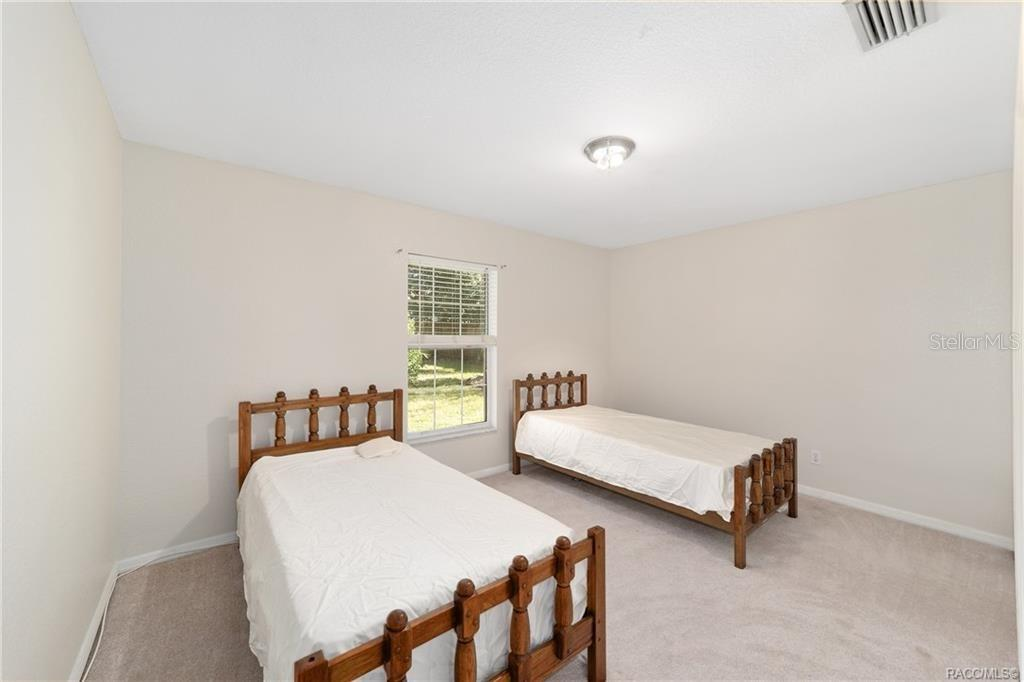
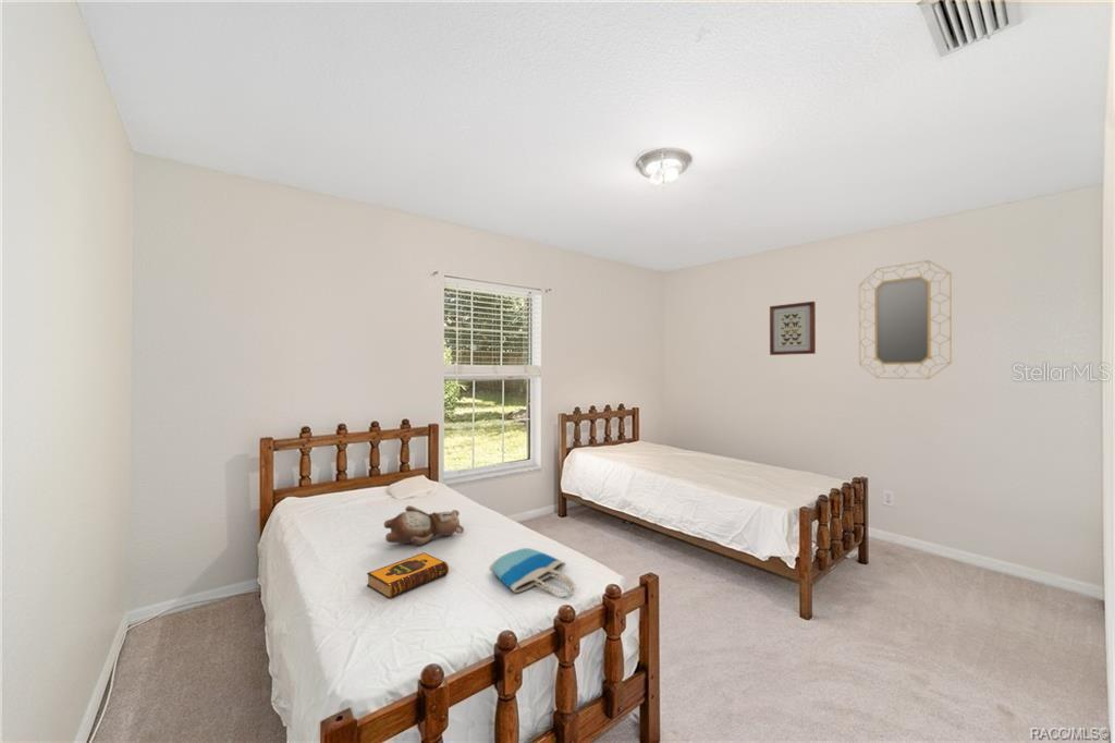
+ tote bag [488,547,575,598]
+ home mirror [858,259,953,380]
+ hardback book [366,552,450,599]
+ wall art [769,301,817,356]
+ teddy bear [383,504,465,546]
